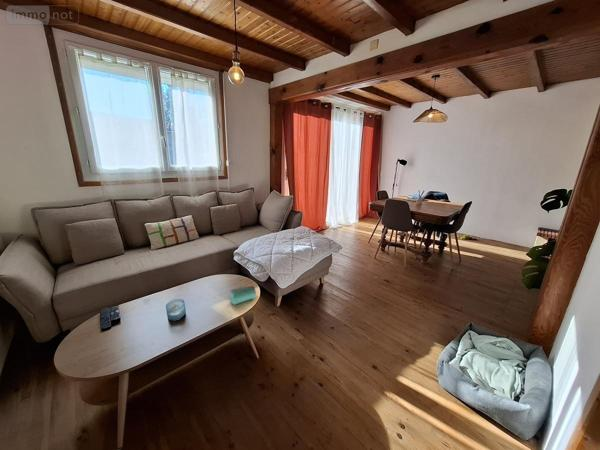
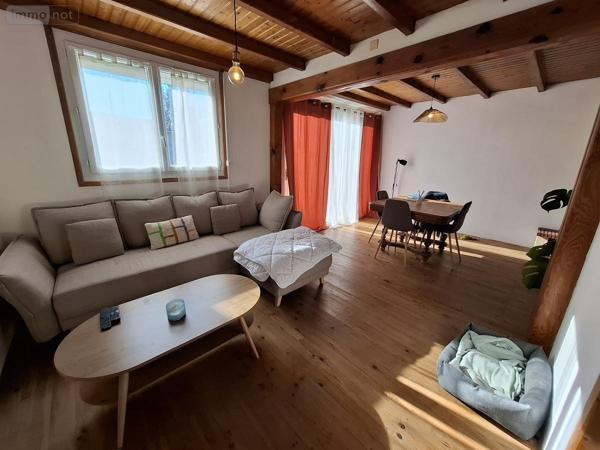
- speaker [227,285,257,306]
